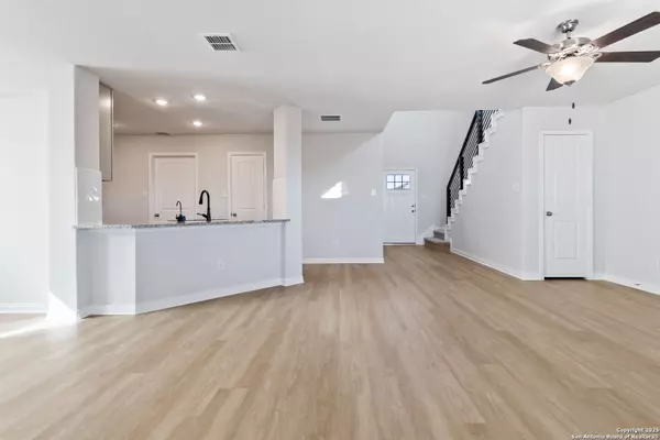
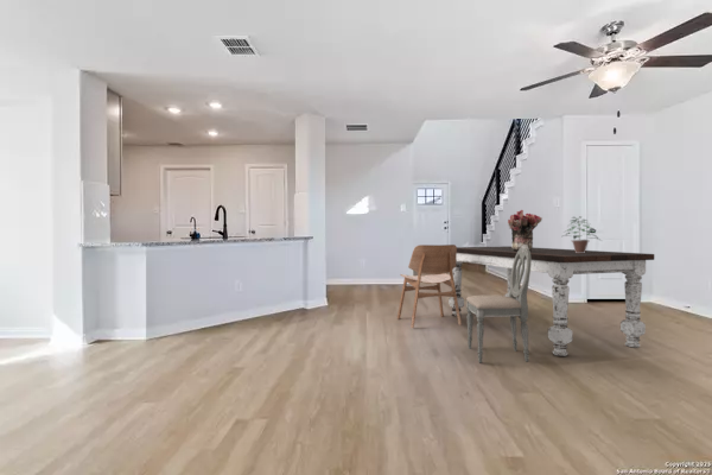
+ dining table [447,246,655,357]
+ dining chair [396,243,463,329]
+ bouquet [507,209,543,252]
+ potted plant [562,215,603,253]
+ dining chair [465,245,532,363]
